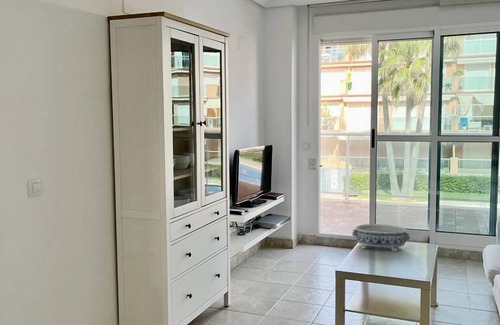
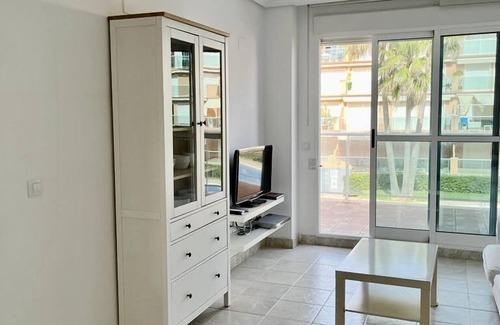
- decorative bowl [351,223,411,252]
